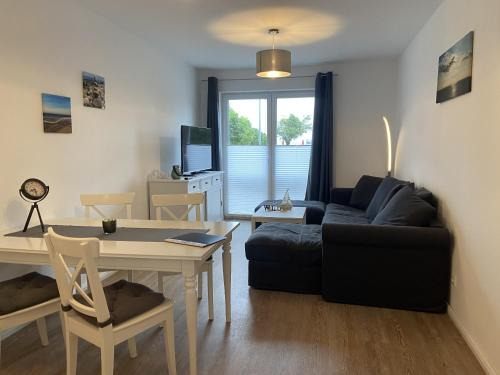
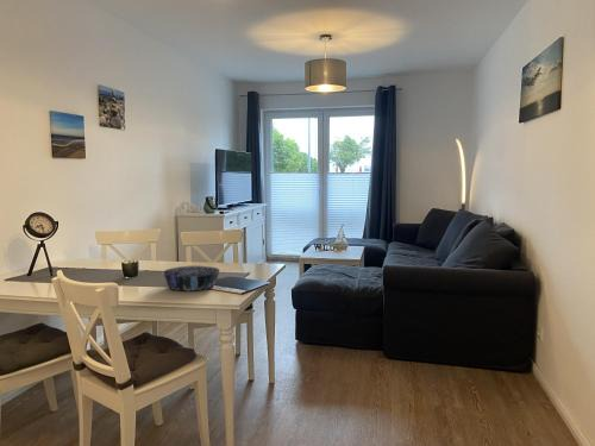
+ decorative bowl [162,265,221,293]
